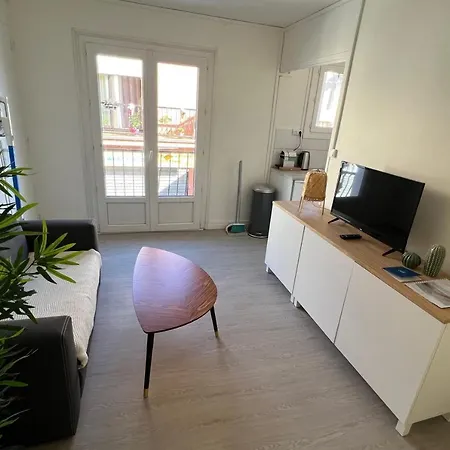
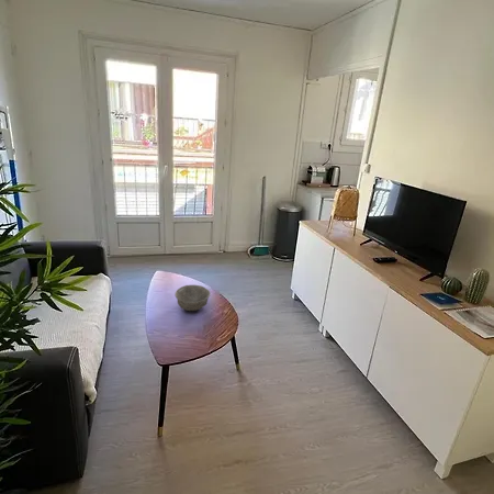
+ bowl [173,284,212,312]
